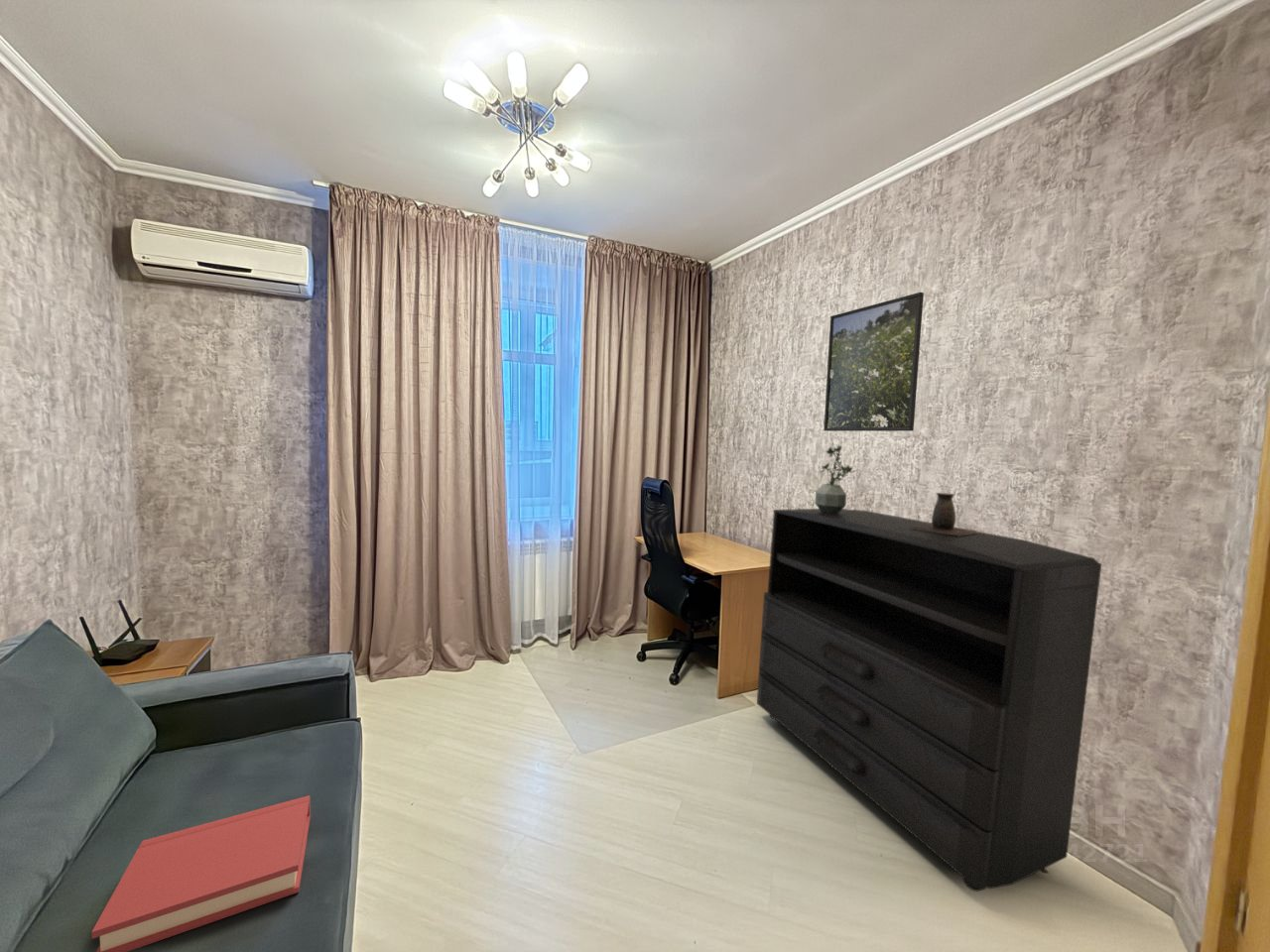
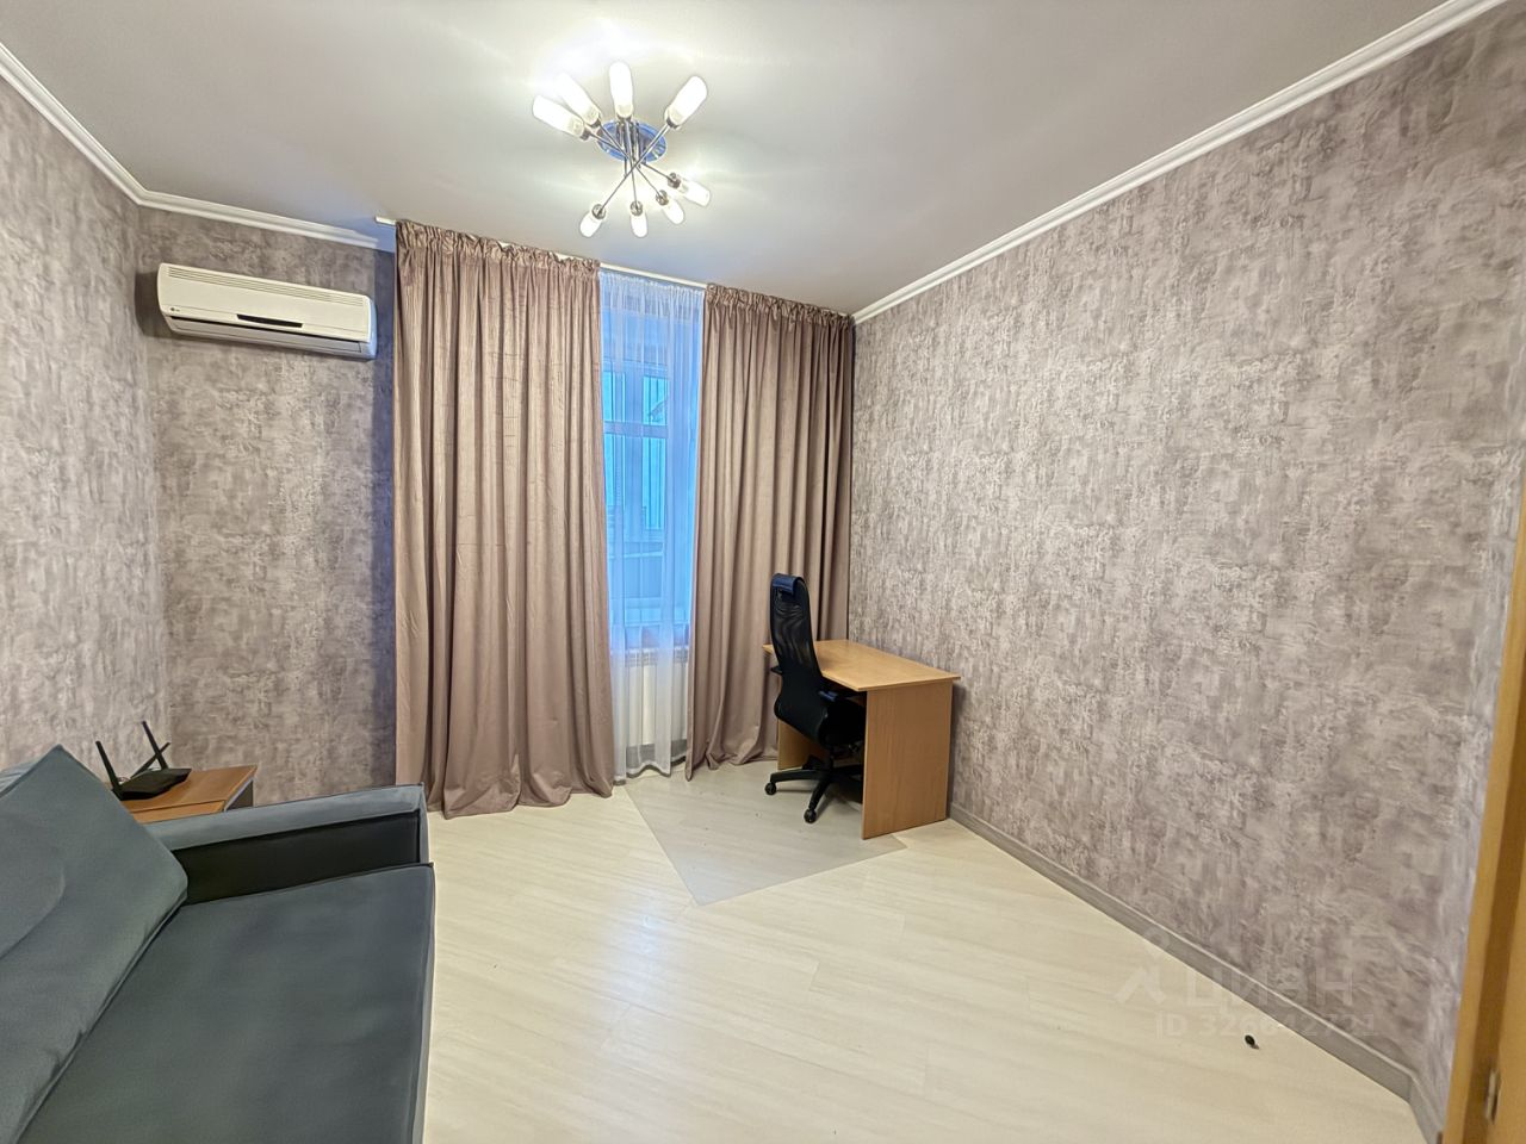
- potted plant [815,444,855,514]
- dresser [756,508,1102,892]
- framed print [823,292,925,432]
- decorative vase [909,492,978,536]
- hardback book [90,794,312,952]
